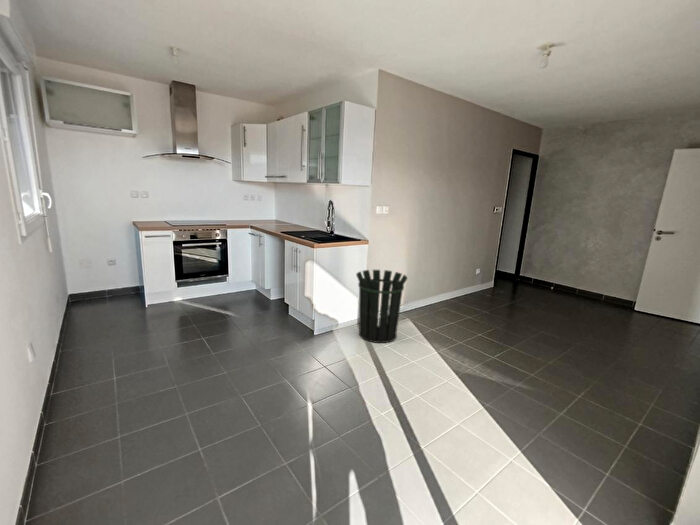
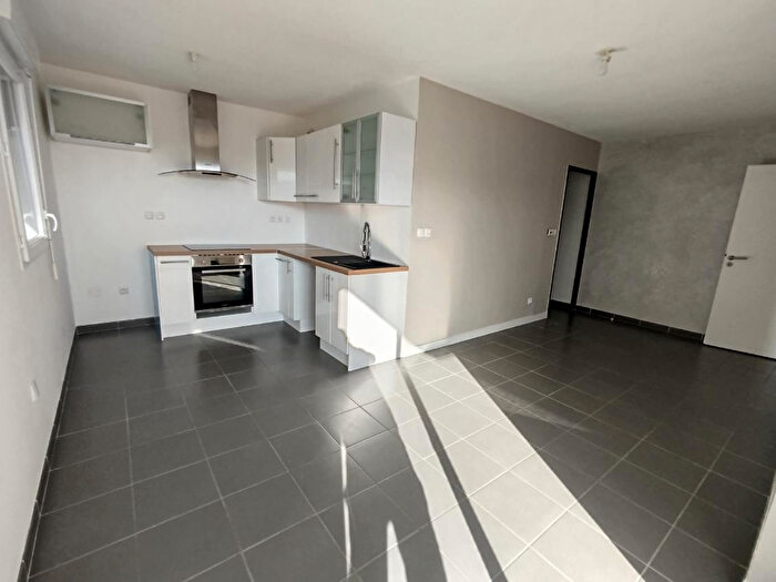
- waste bin [355,269,409,344]
